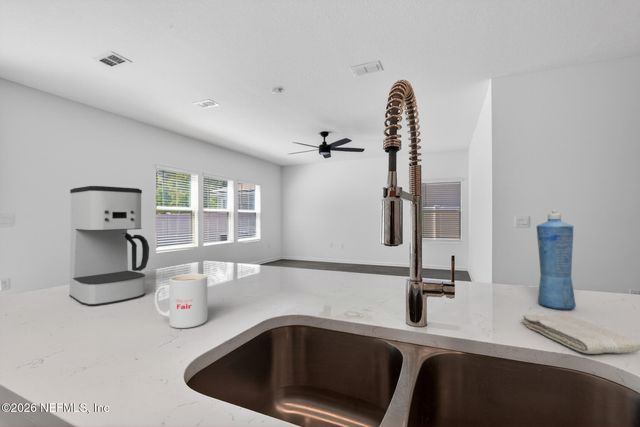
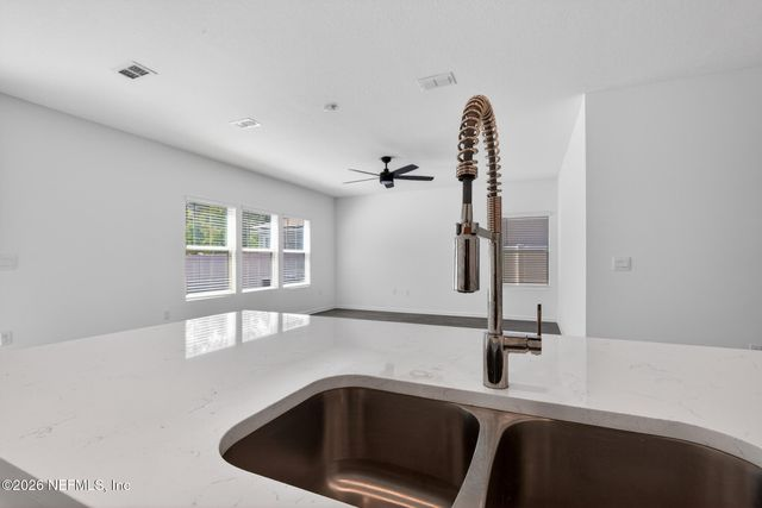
- coffee maker [68,185,150,307]
- squeeze bottle [535,208,576,310]
- washcloth [521,312,640,355]
- mug [154,273,208,329]
